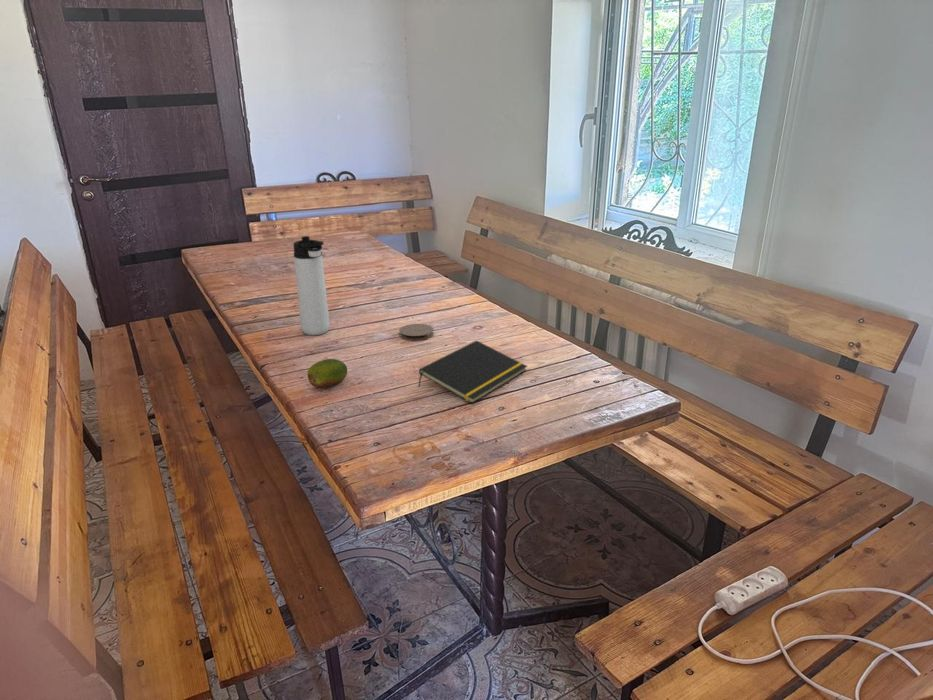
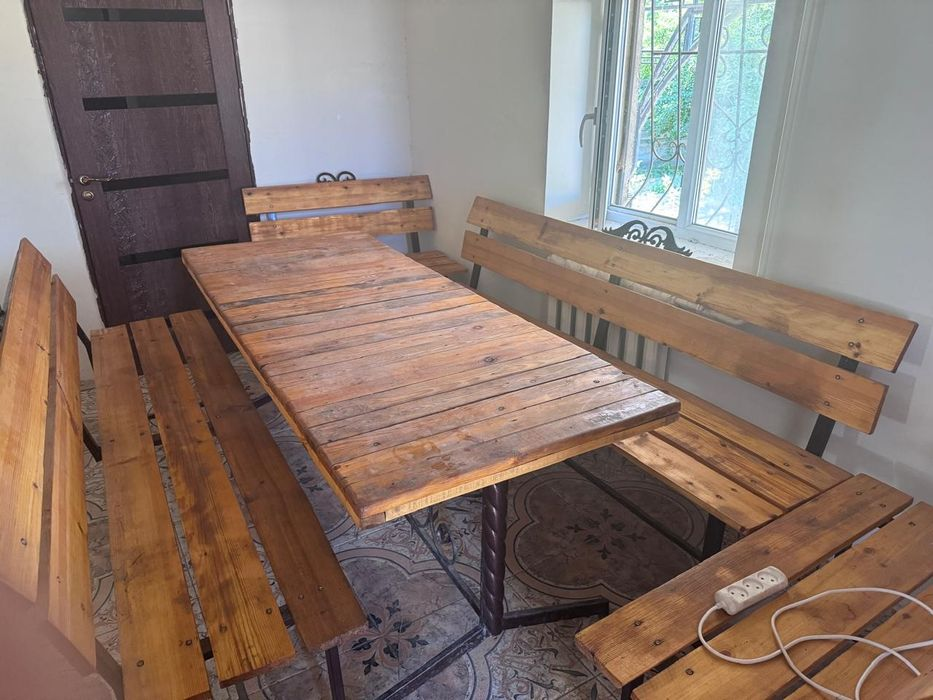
- notepad [417,340,528,404]
- thermos bottle [292,235,331,336]
- fruit [306,358,348,389]
- coaster [398,323,435,341]
